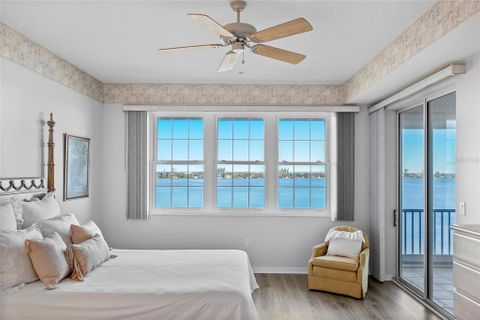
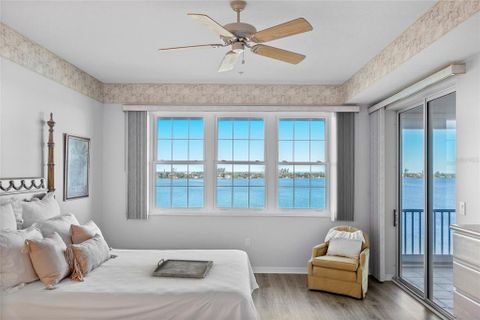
+ serving tray [151,258,214,279]
